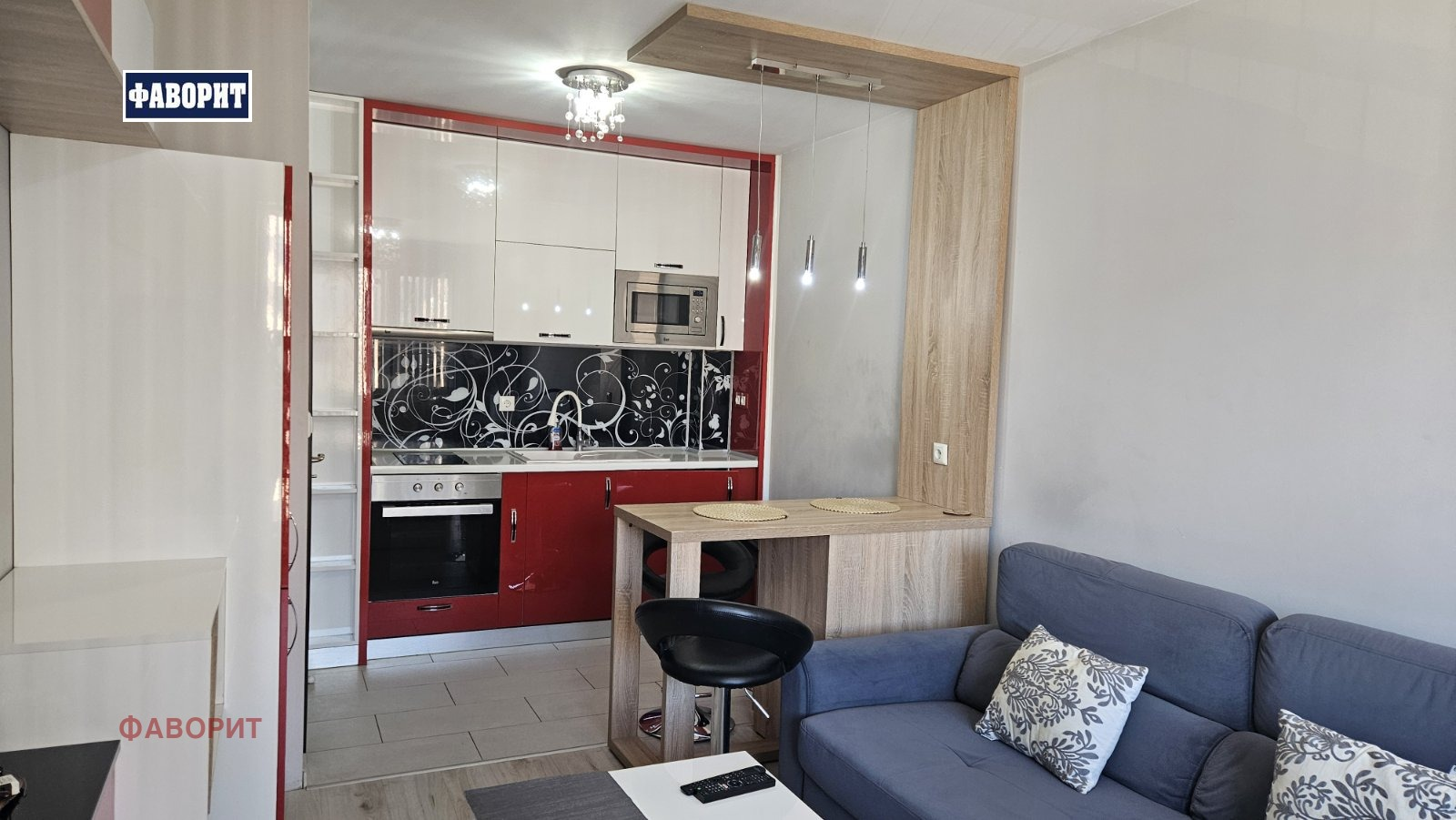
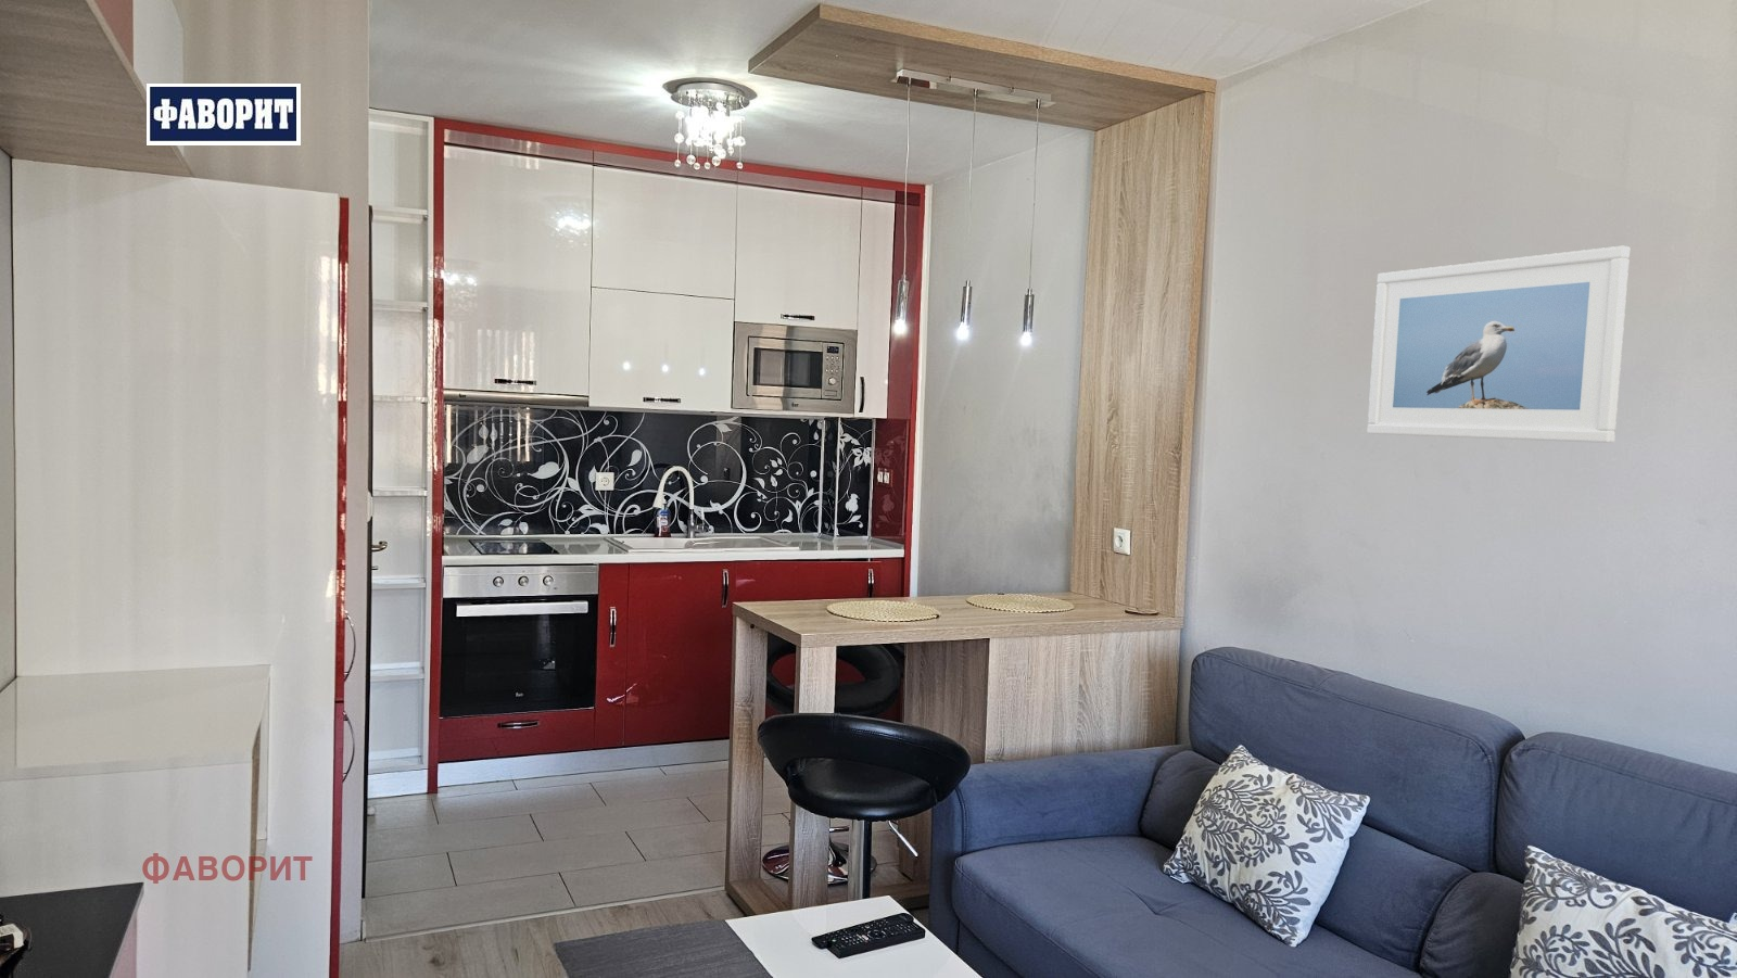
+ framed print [1367,246,1631,444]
